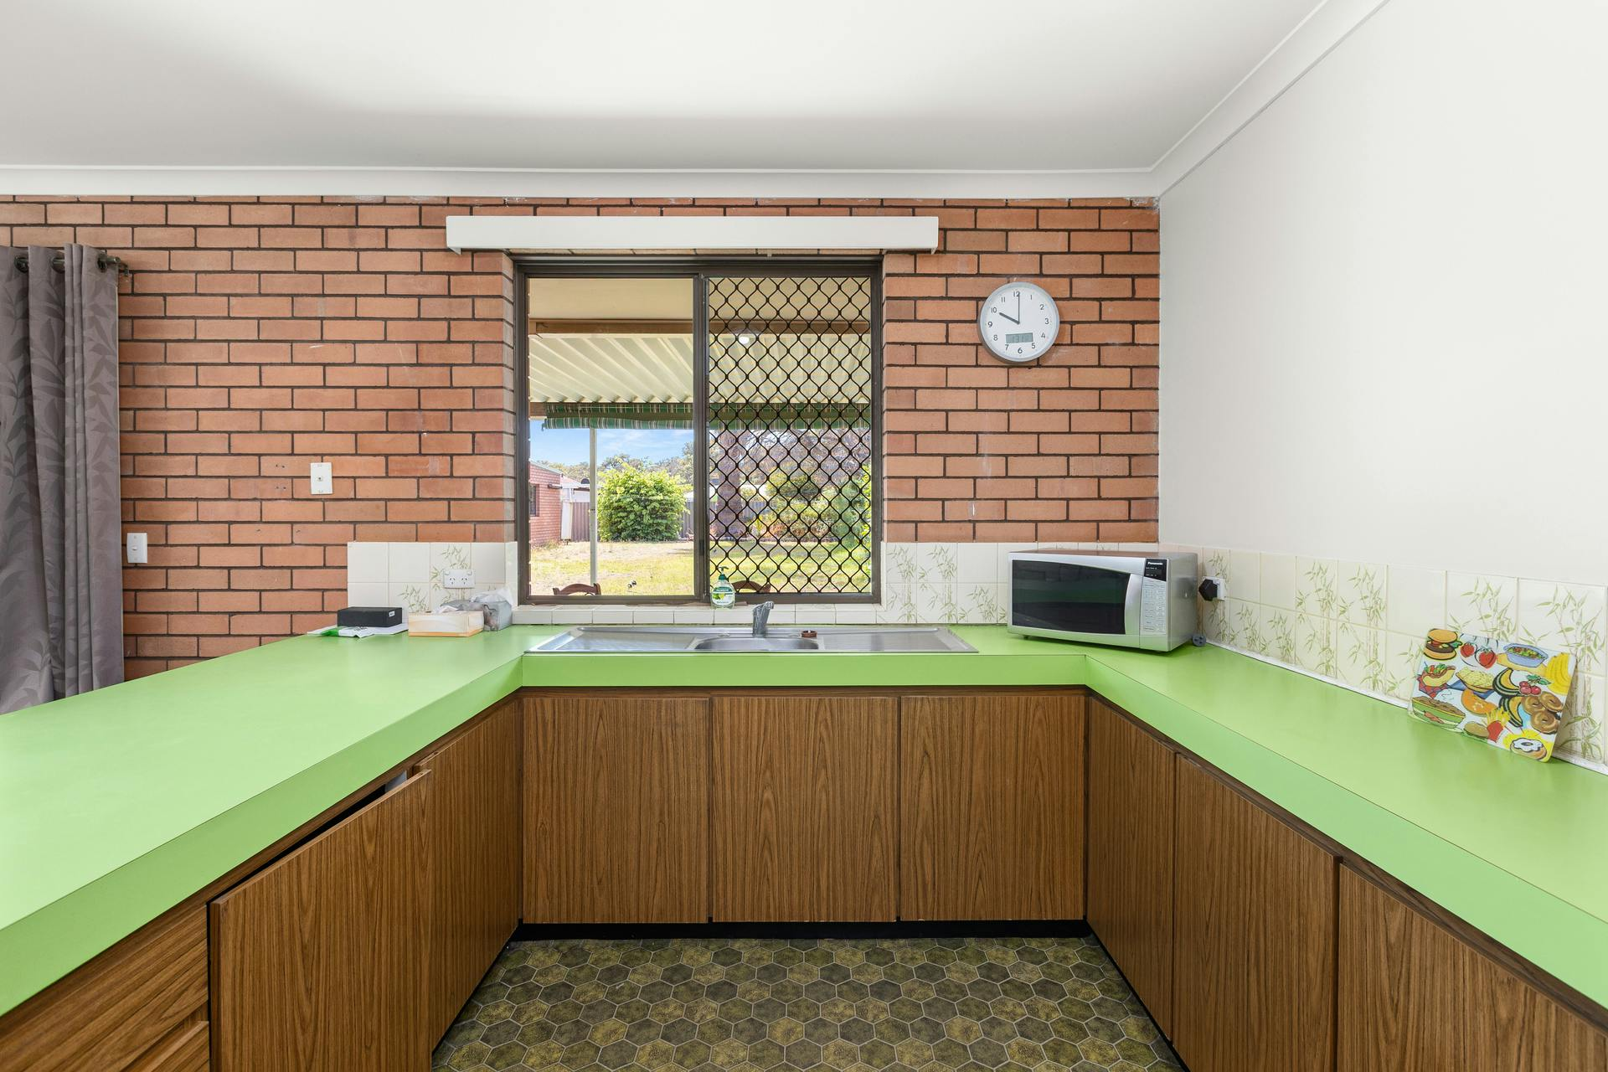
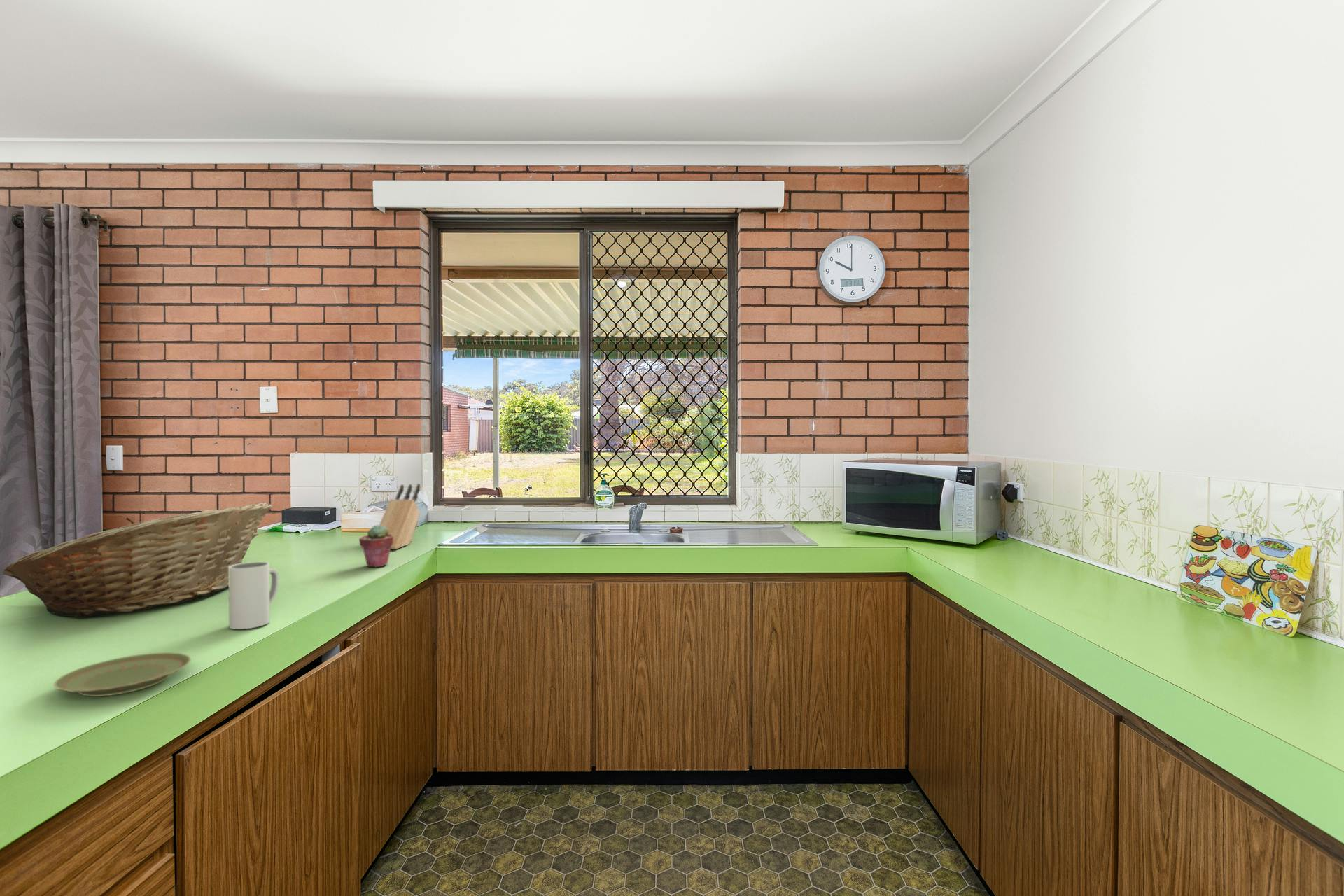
+ knife block [379,483,421,550]
+ mug [228,561,279,630]
+ fruit basket [1,502,272,619]
+ potted succulent [358,524,393,568]
+ plate [53,652,192,697]
